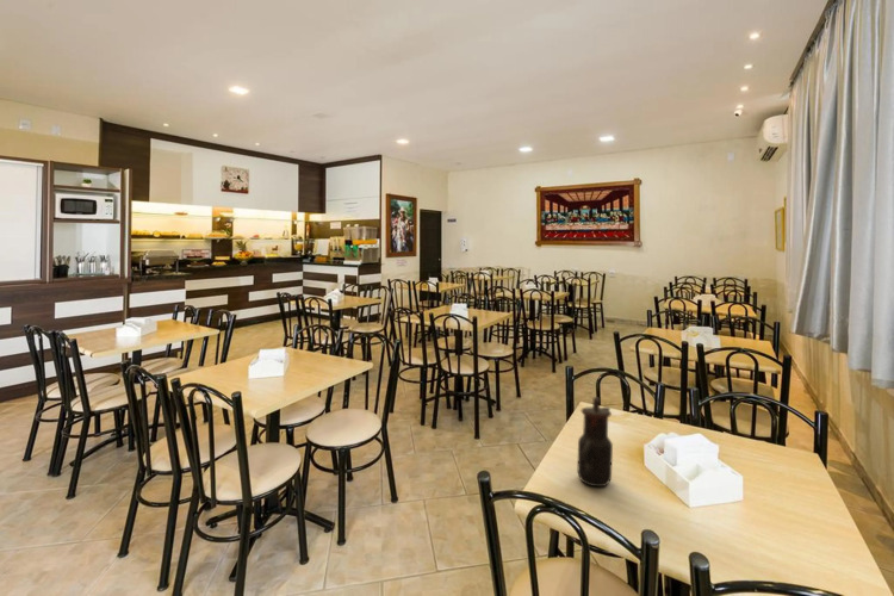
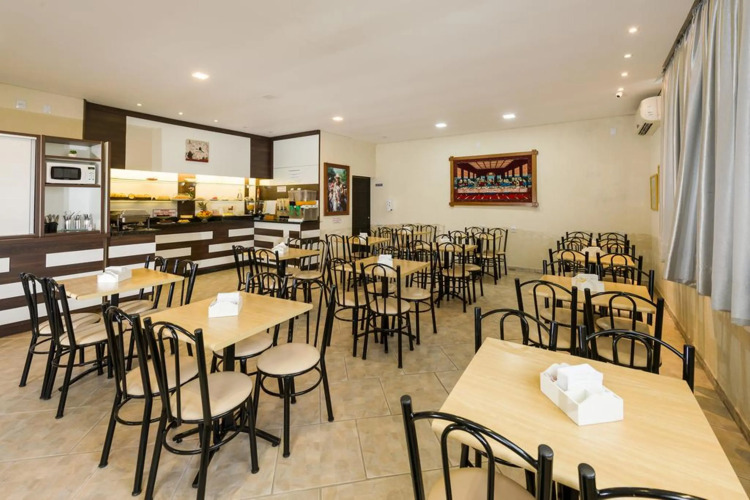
- teapot [576,396,614,488]
